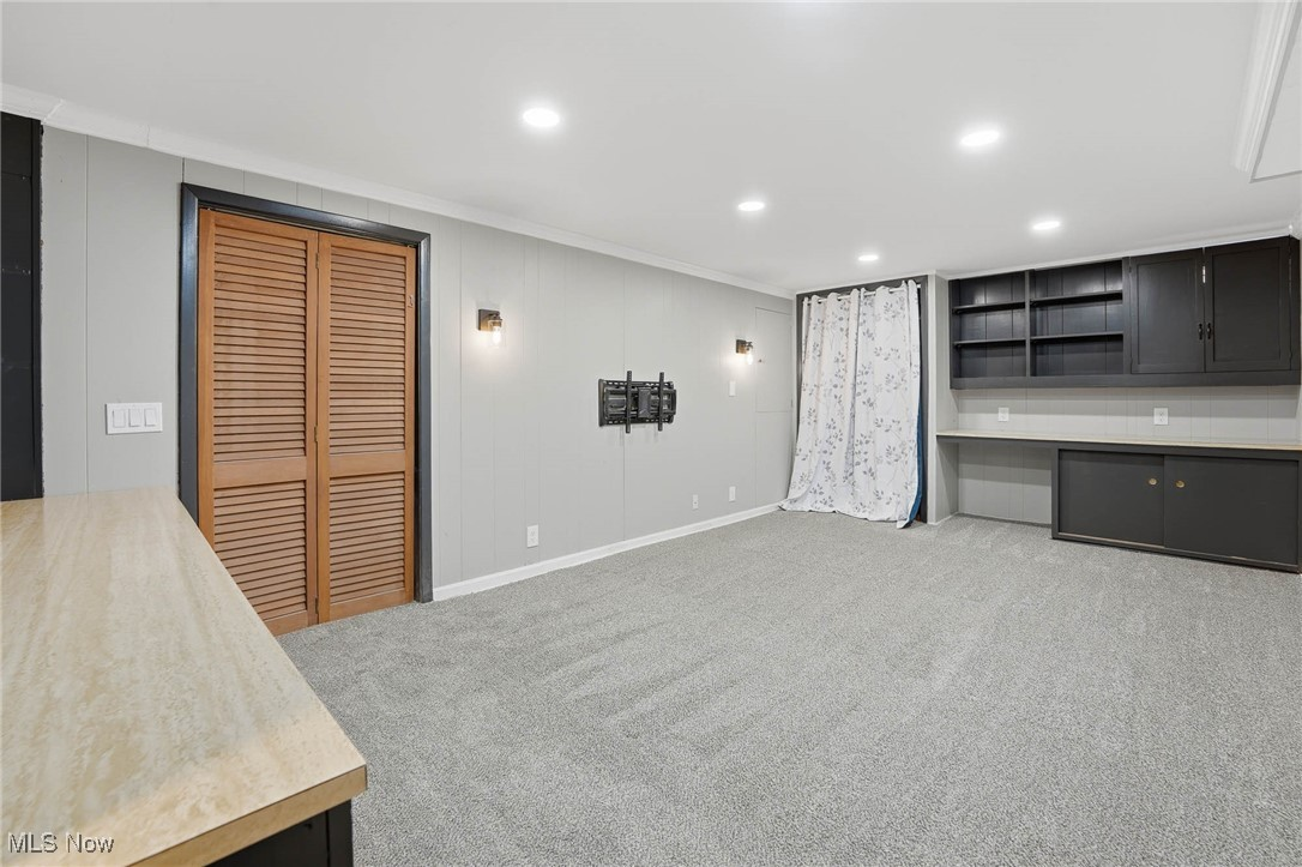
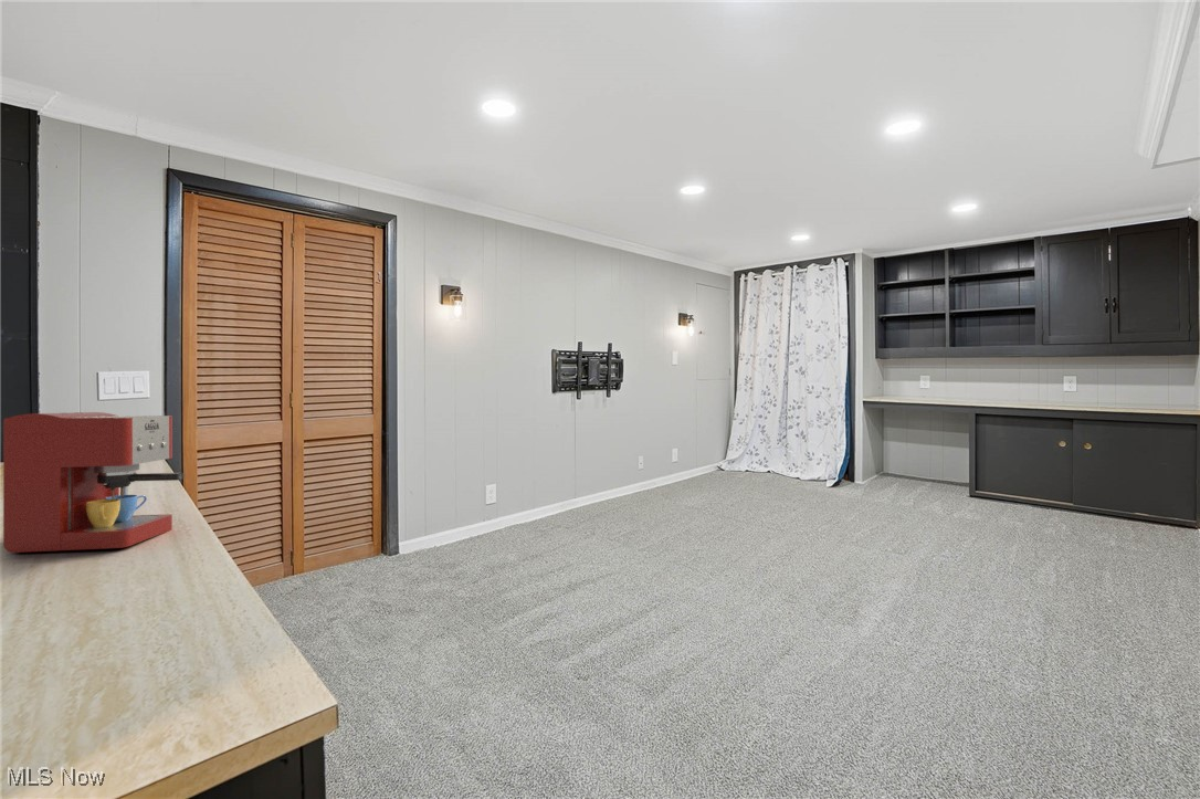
+ coffee maker [2,411,185,554]
